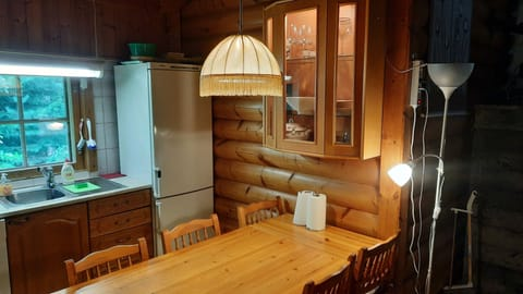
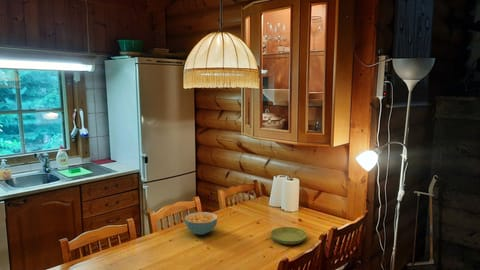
+ saucer [270,226,308,245]
+ cereal bowl [183,211,219,236]
